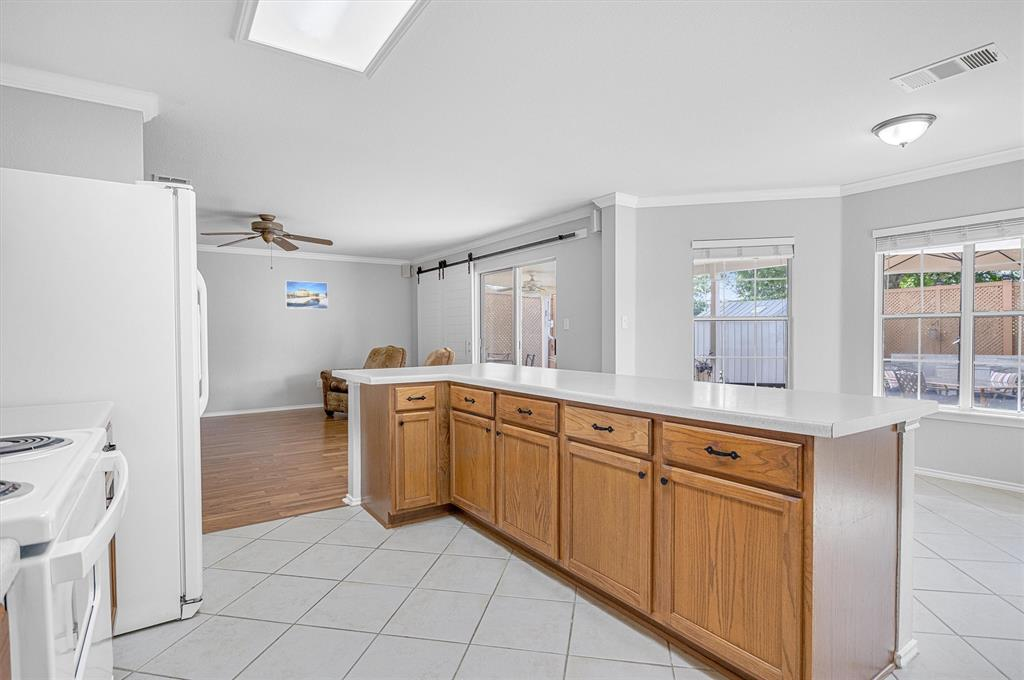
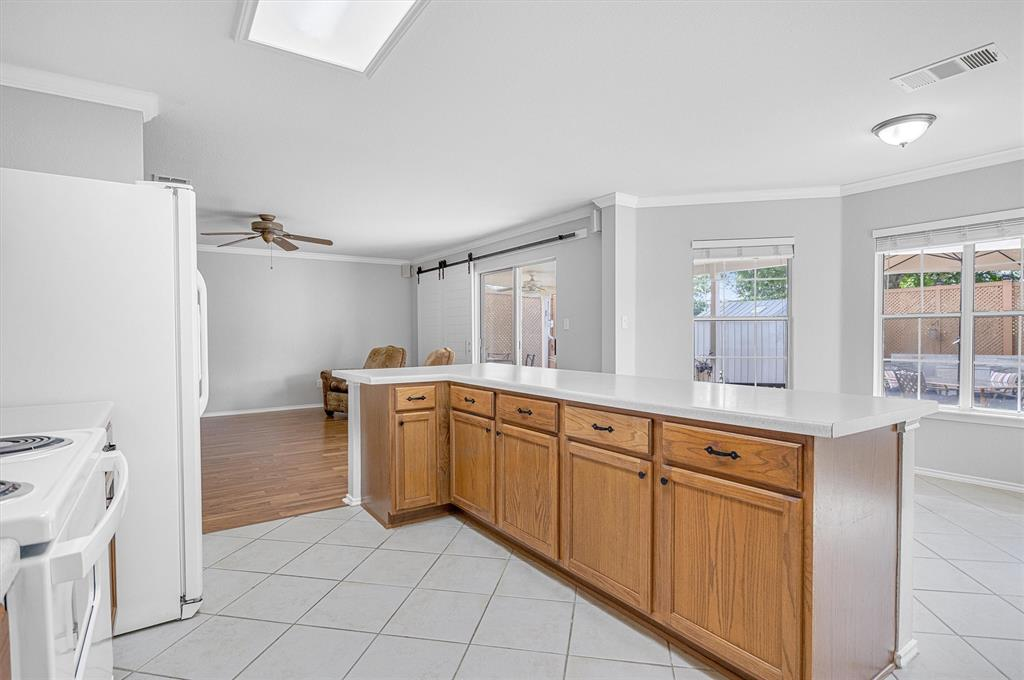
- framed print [284,280,329,310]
